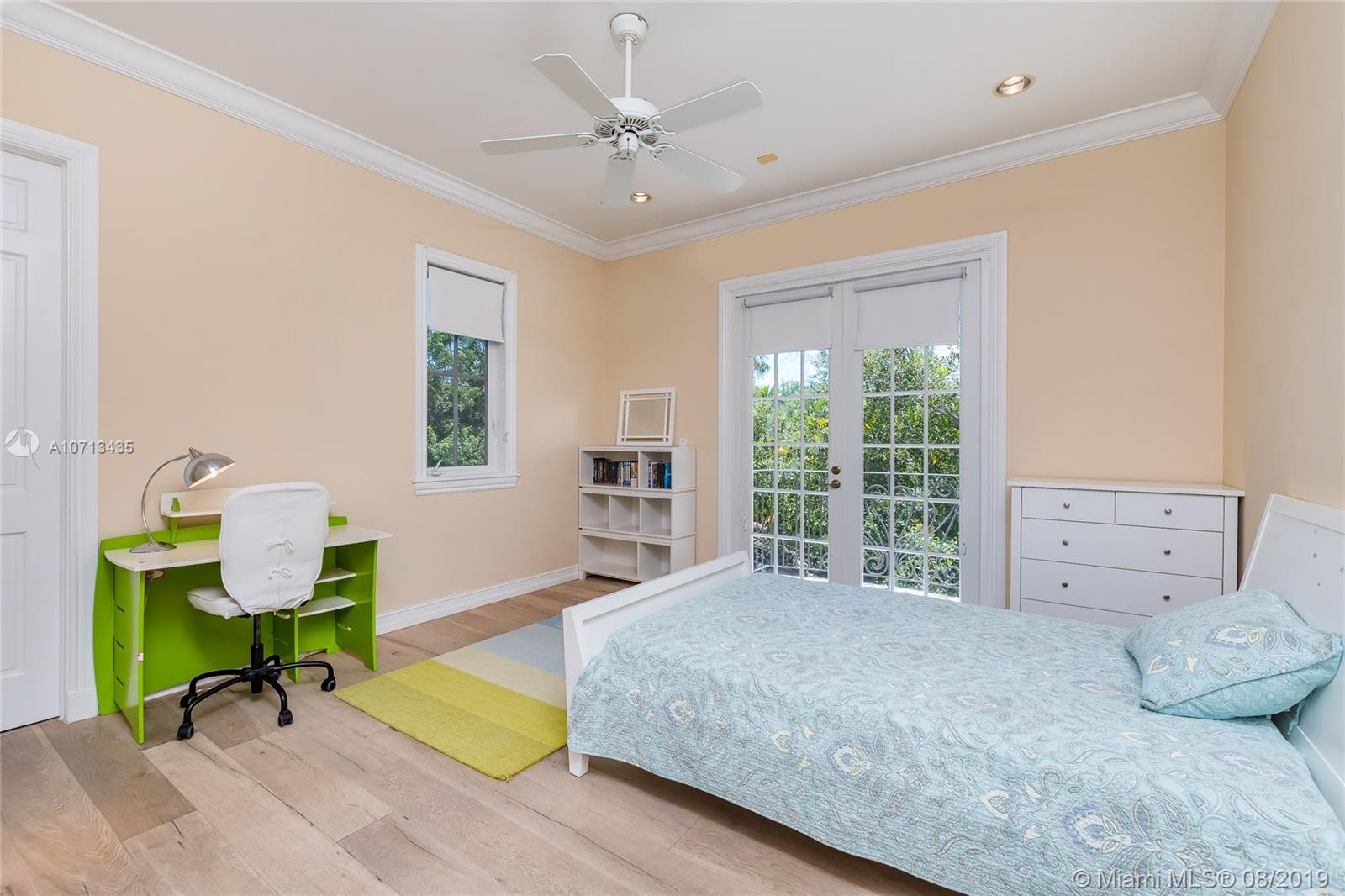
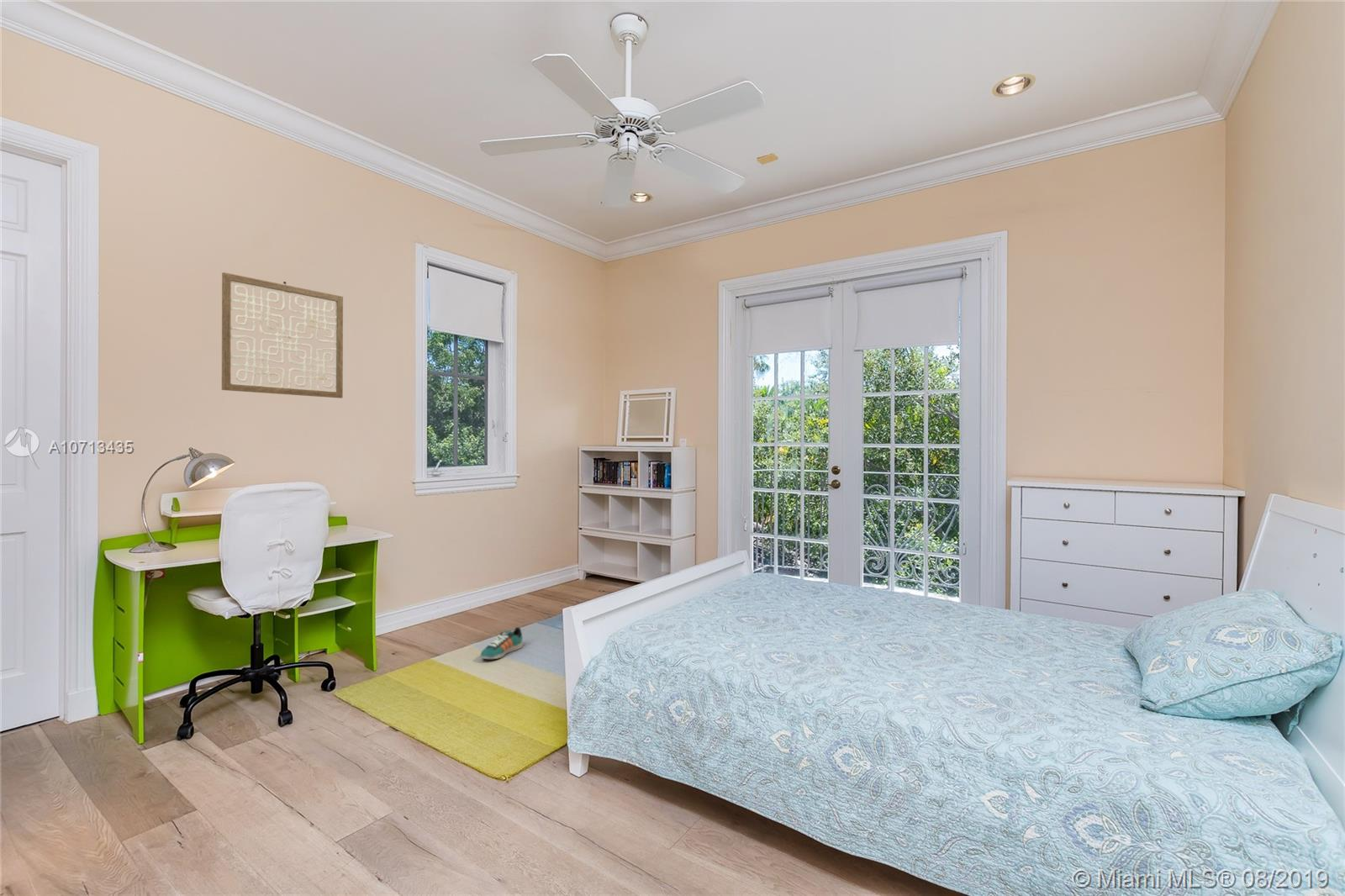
+ sneaker [480,626,524,660]
+ wall art [221,271,344,399]
